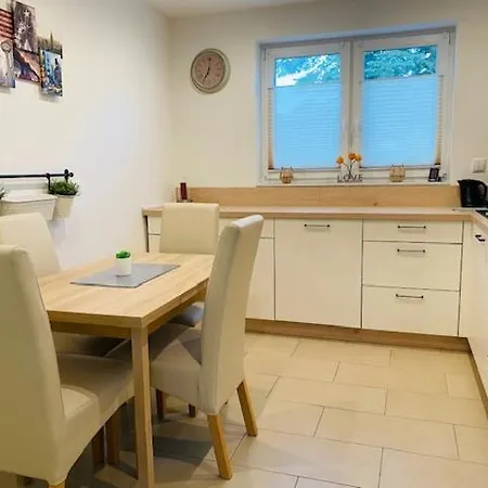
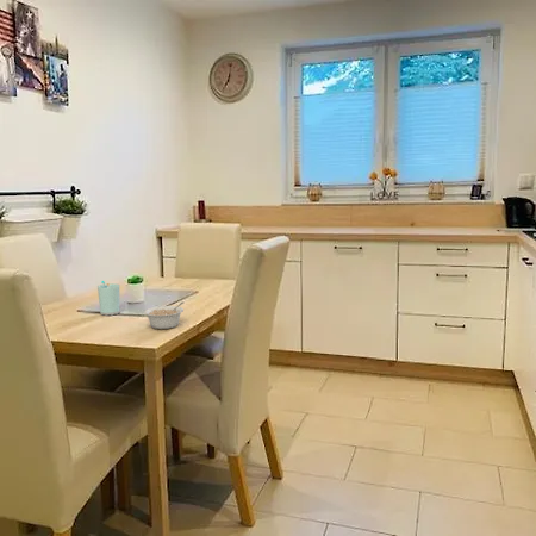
+ cup [96,280,121,317]
+ legume [143,301,185,330]
